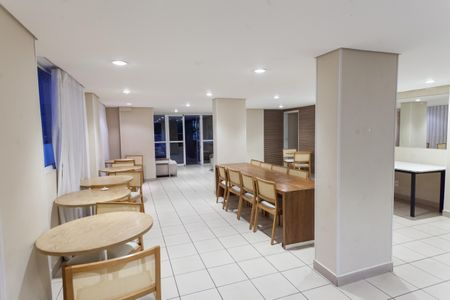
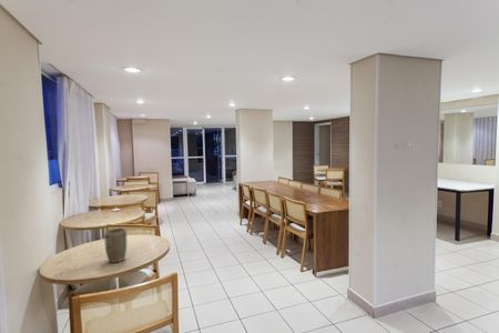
+ plant pot [103,226,128,264]
